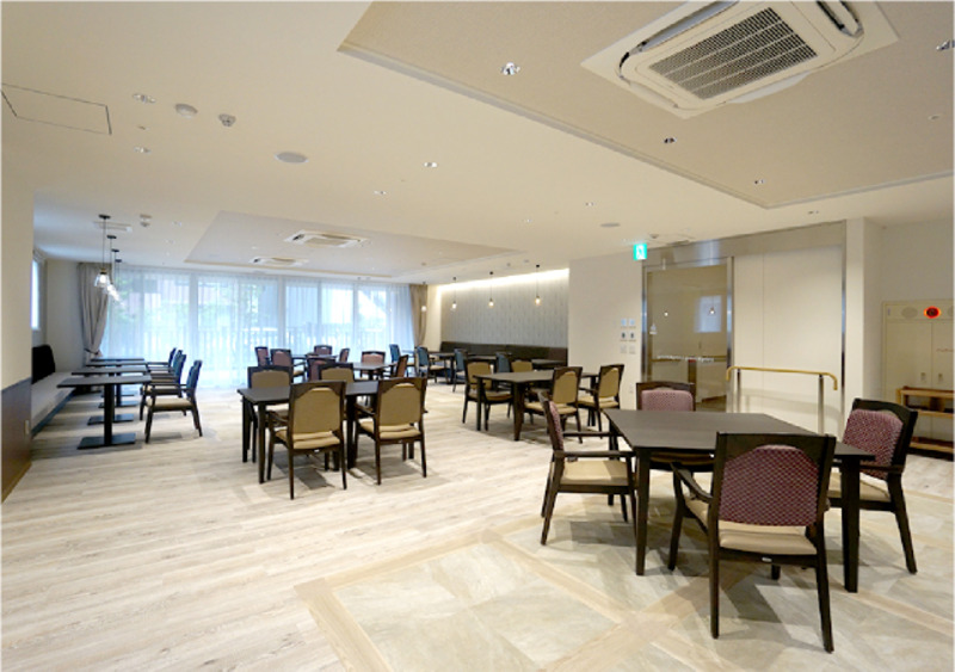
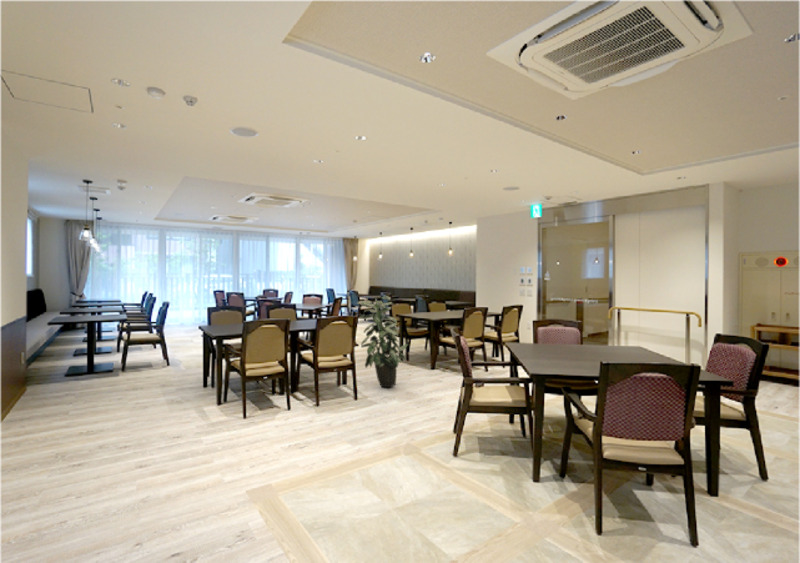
+ indoor plant [356,295,409,388]
